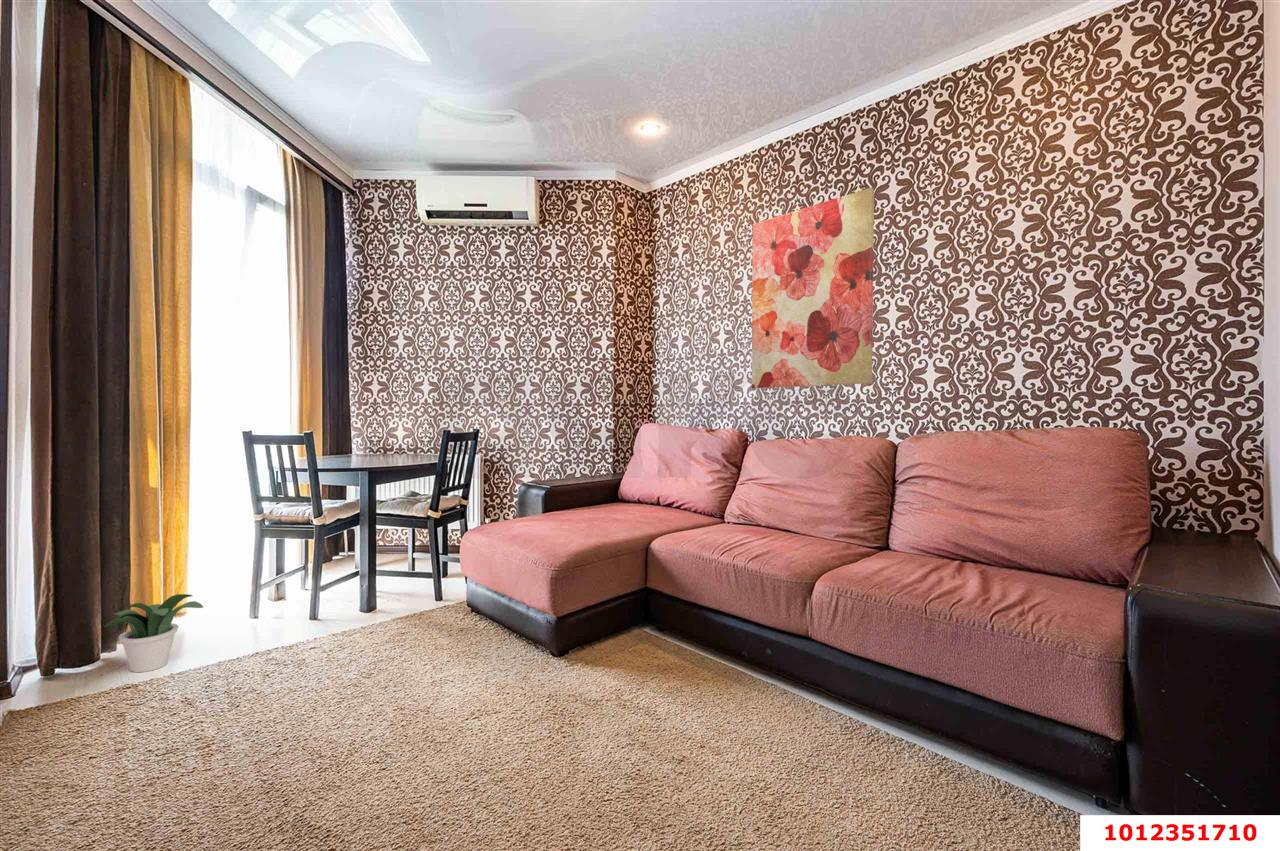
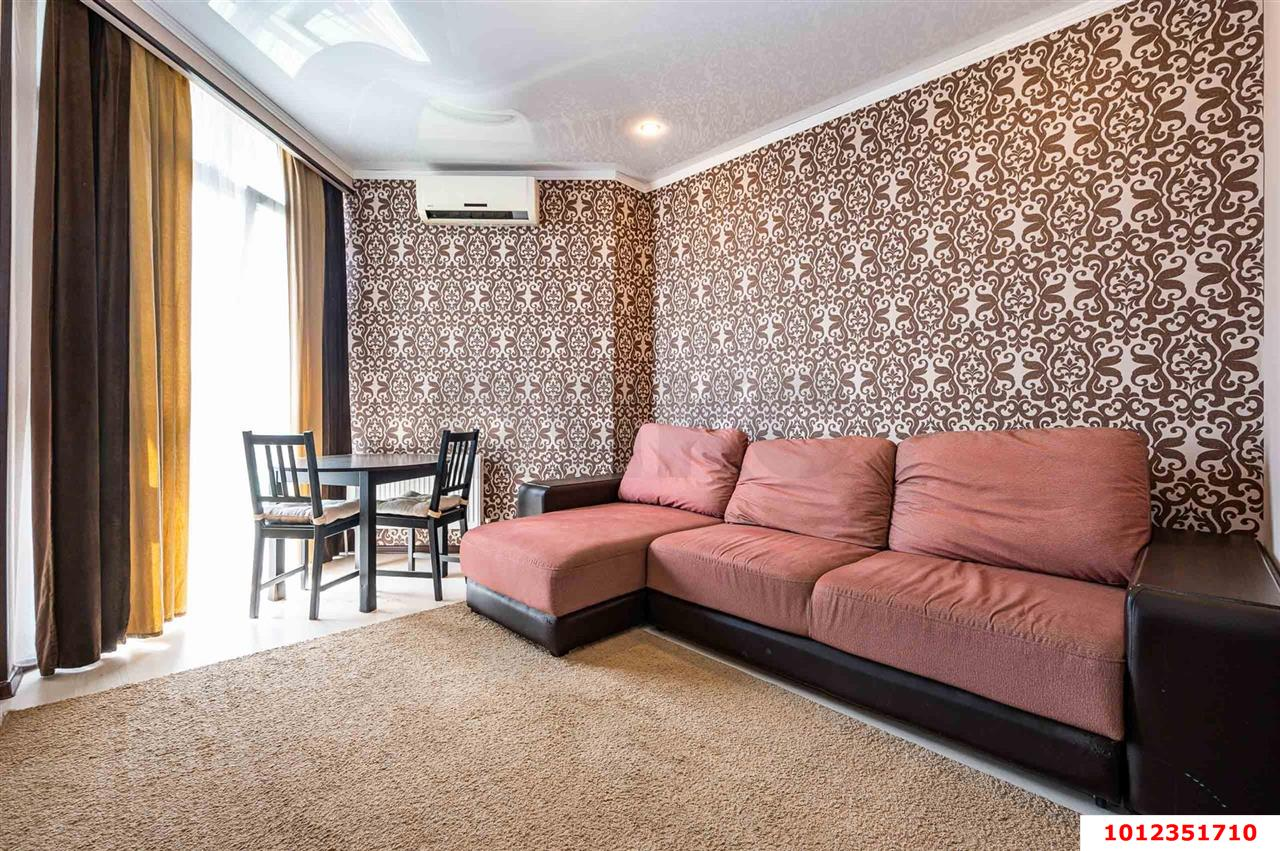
- wall art [751,187,875,389]
- potted plant [104,593,204,673]
